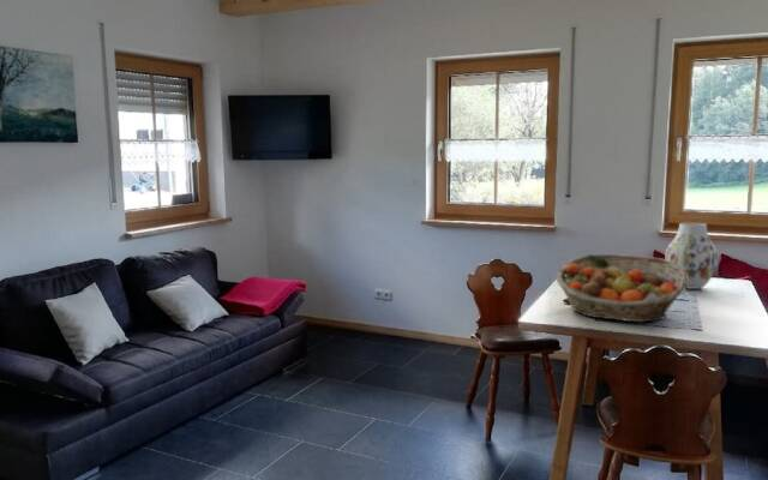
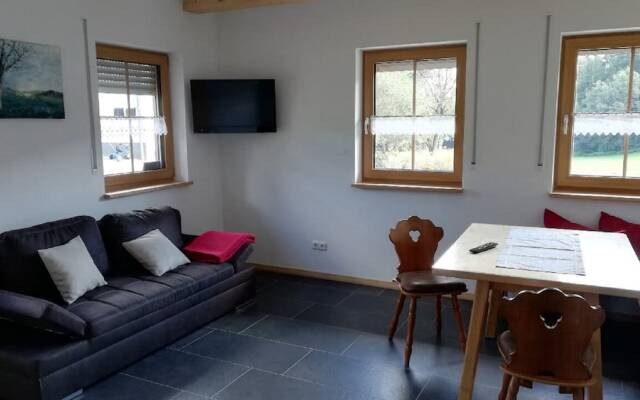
- vase [664,222,719,290]
- fruit basket [554,253,689,323]
